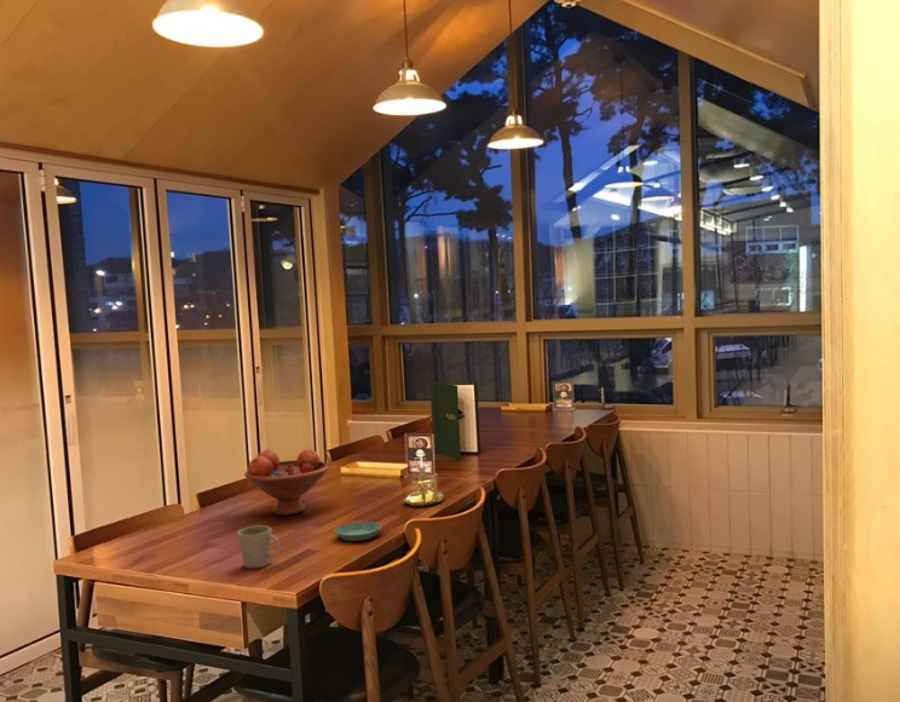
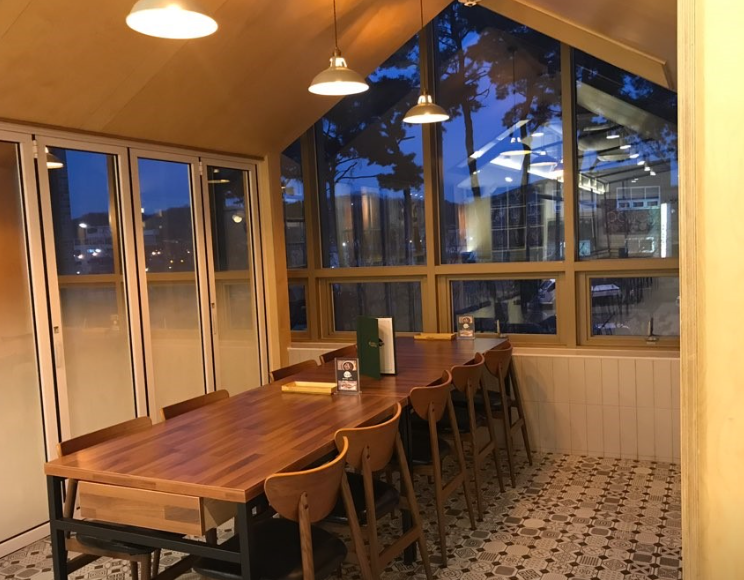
- saucer [334,520,382,542]
- candle holder [403,454,445,507]
- fruit bowl [243,449,330,517]
- mug [236,524,281,569]
